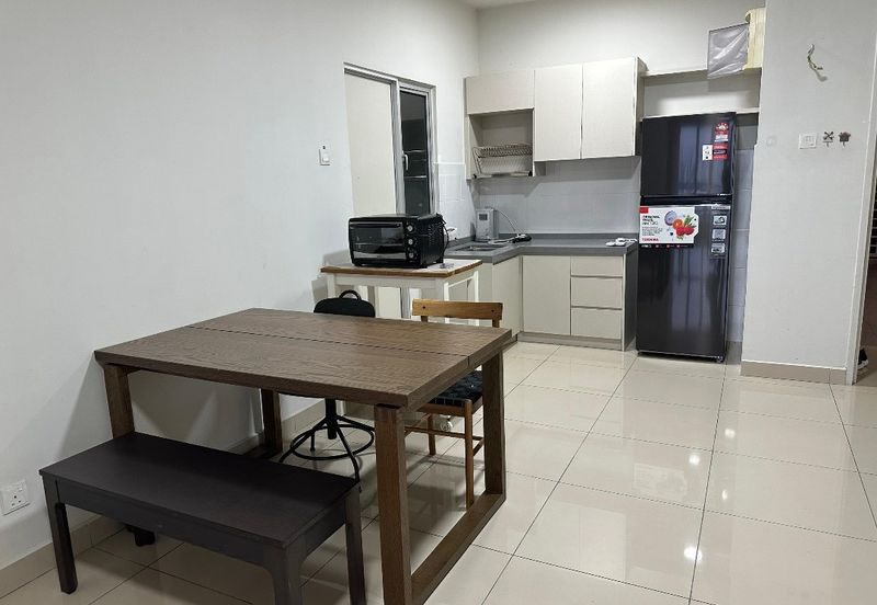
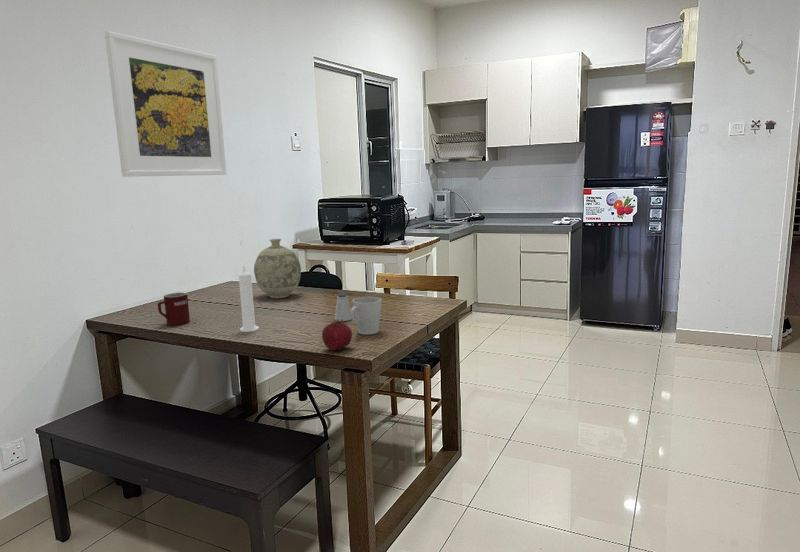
+ candle [238,265,260,333]
+ decorative vase [253,238,302,299]
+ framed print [104,30,227,178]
+ fruit [321,319,353,351]
+ saltshaker [333,293,352,322]
+ mug [350,296,383,336]
+ mug [157,291,191,327]
